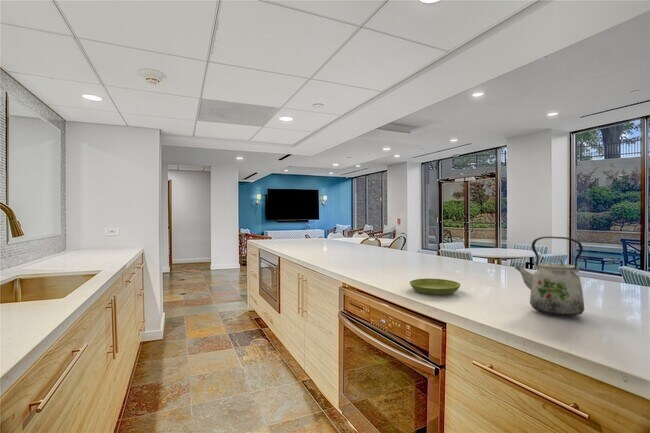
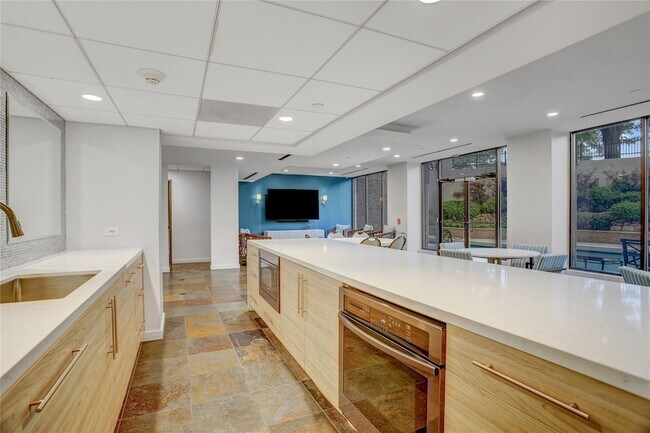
- kettle [514,236,586,317]
- saucer [408,278,462,296]
